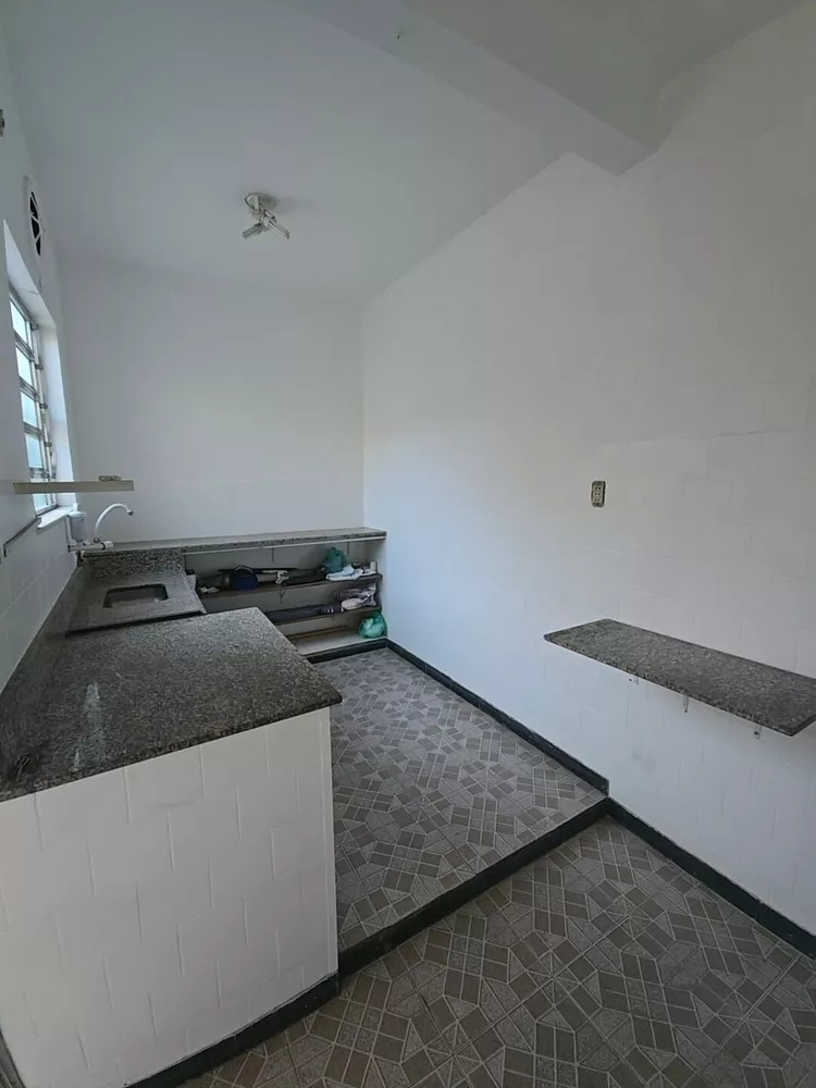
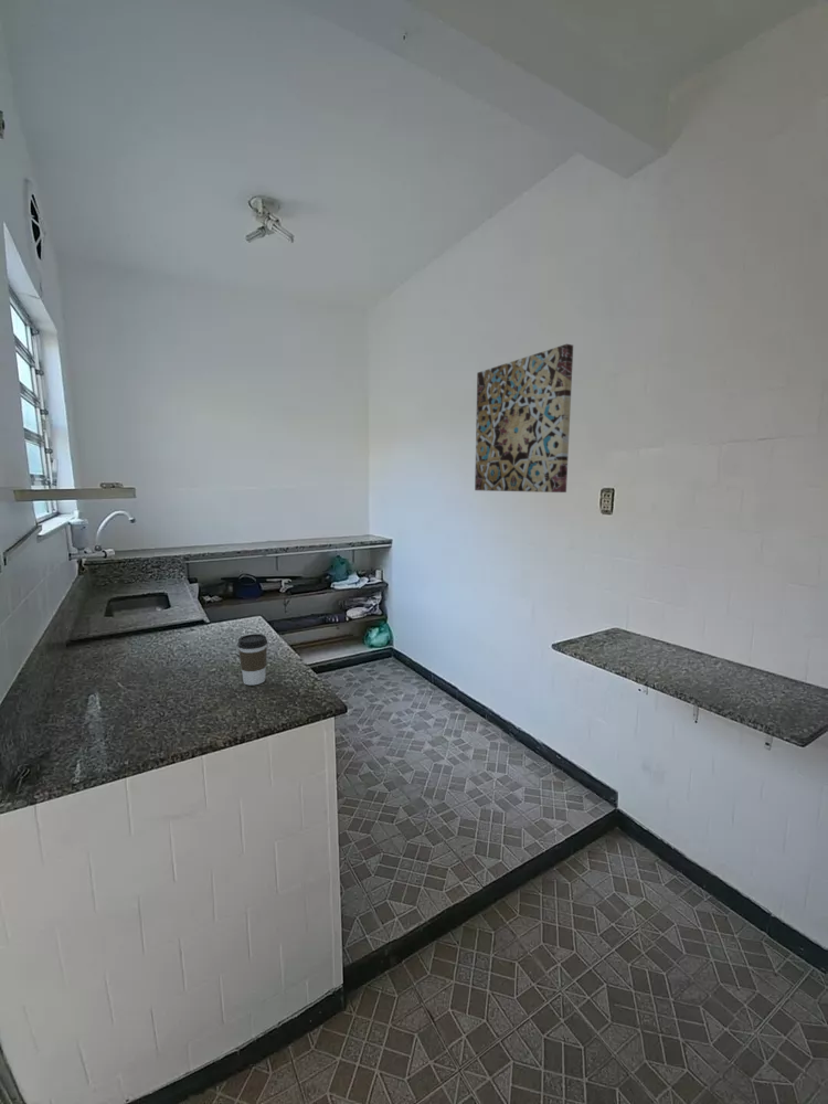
+ wall art [474,343,574,493]
+ coffee cup [236,633,268,686]
